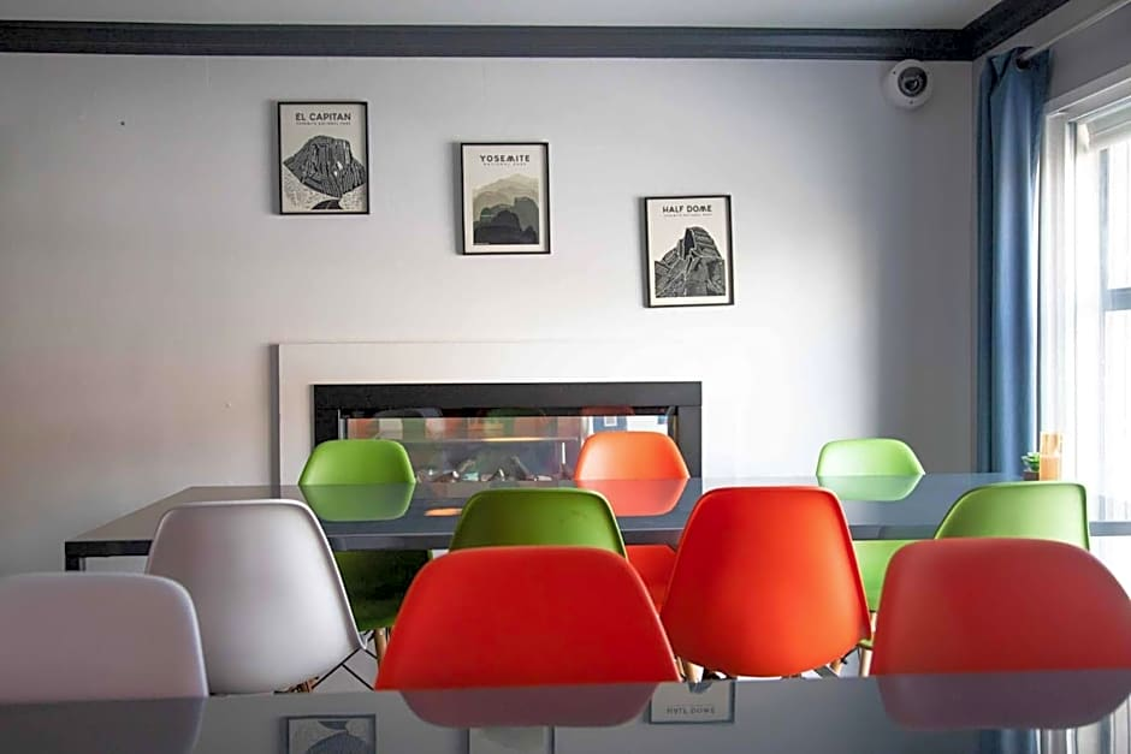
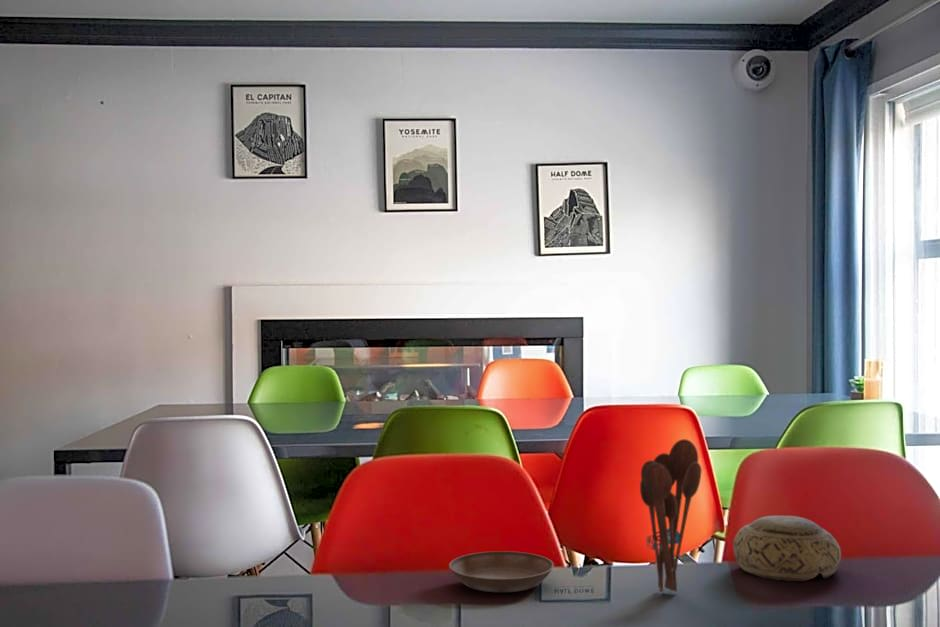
+ saucer [448,550,555,594]
+ bowl [732,515,842,582]
+ utensil holder [639,438,703,593]
